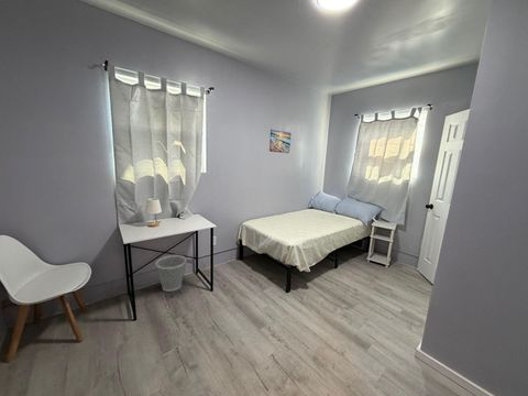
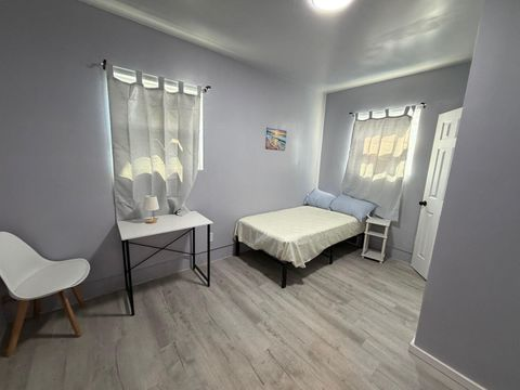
- wastebasket [155,254,187,293]
